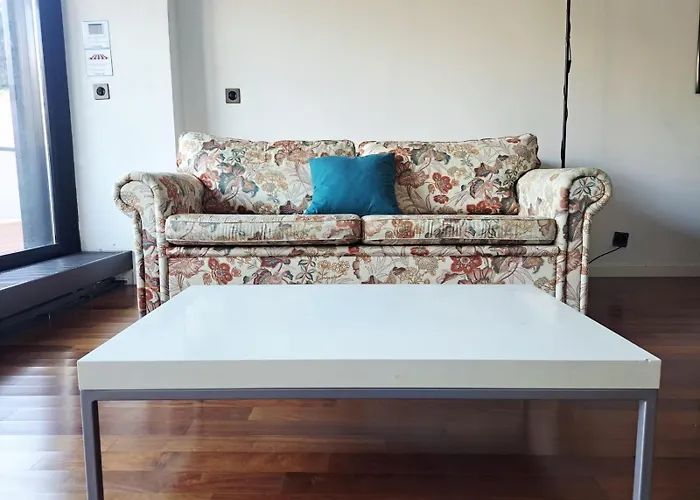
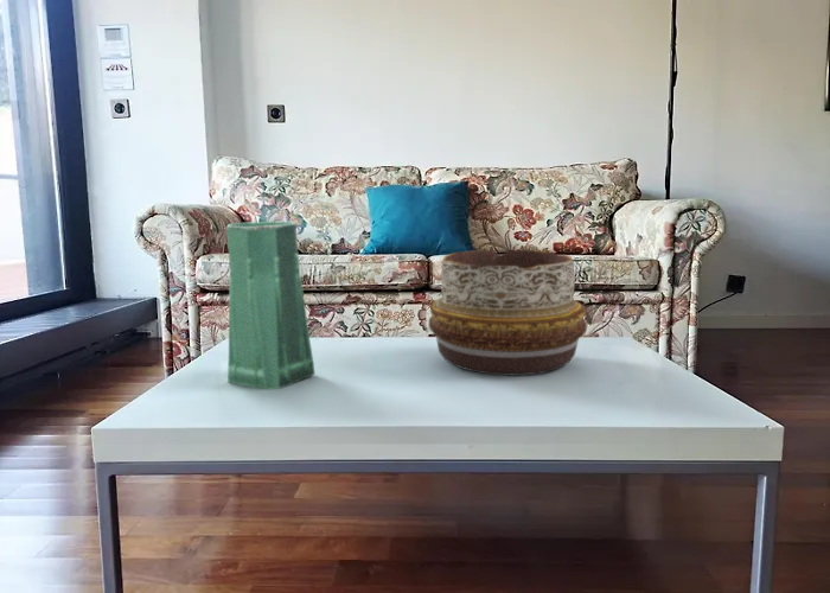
+ decorative bowl [428,249,588,376]
+ vase [225,221,317,390]
